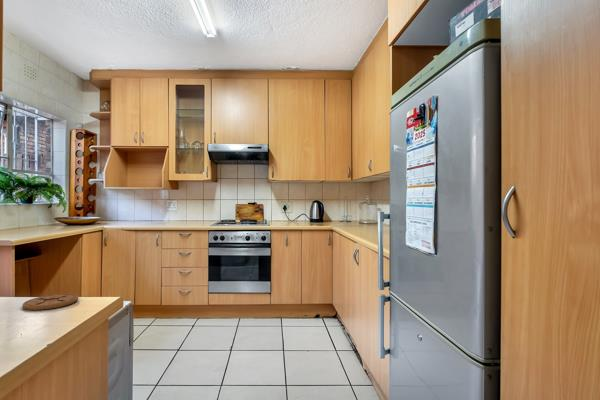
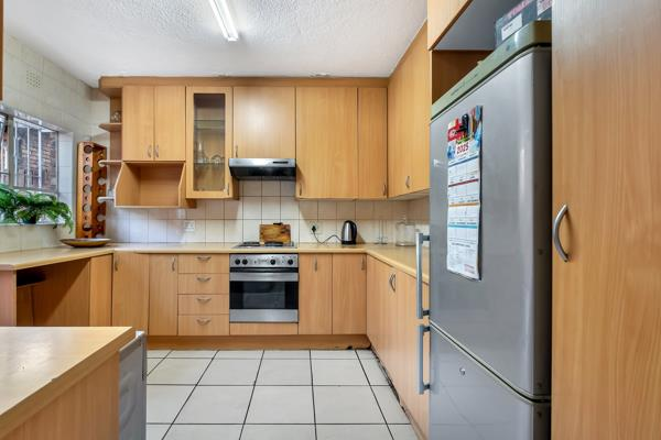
- coaster [21,293,79,311]
